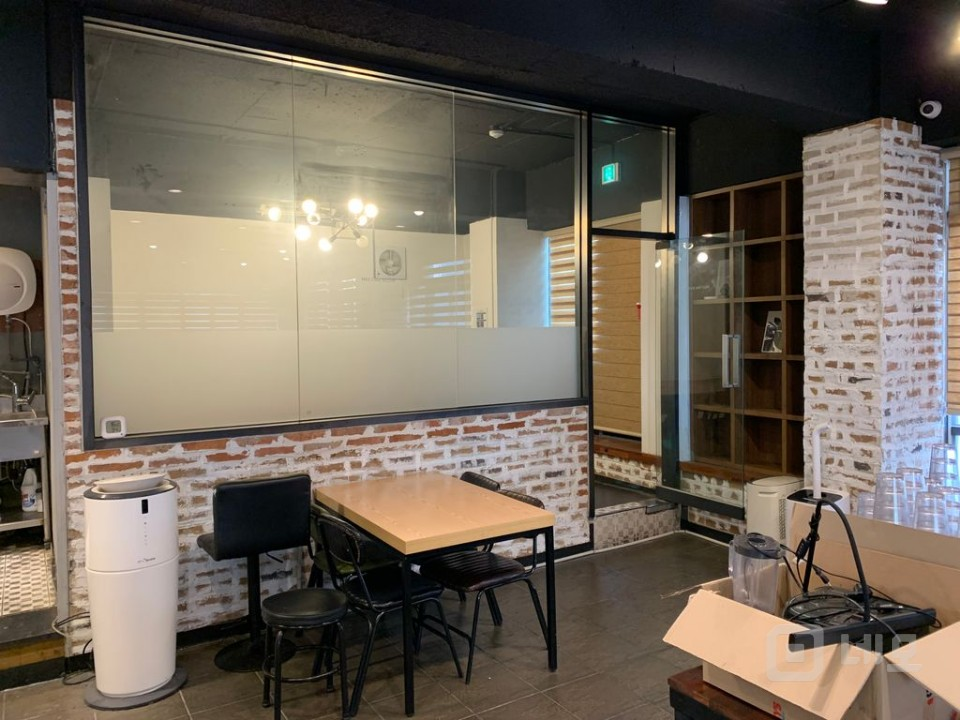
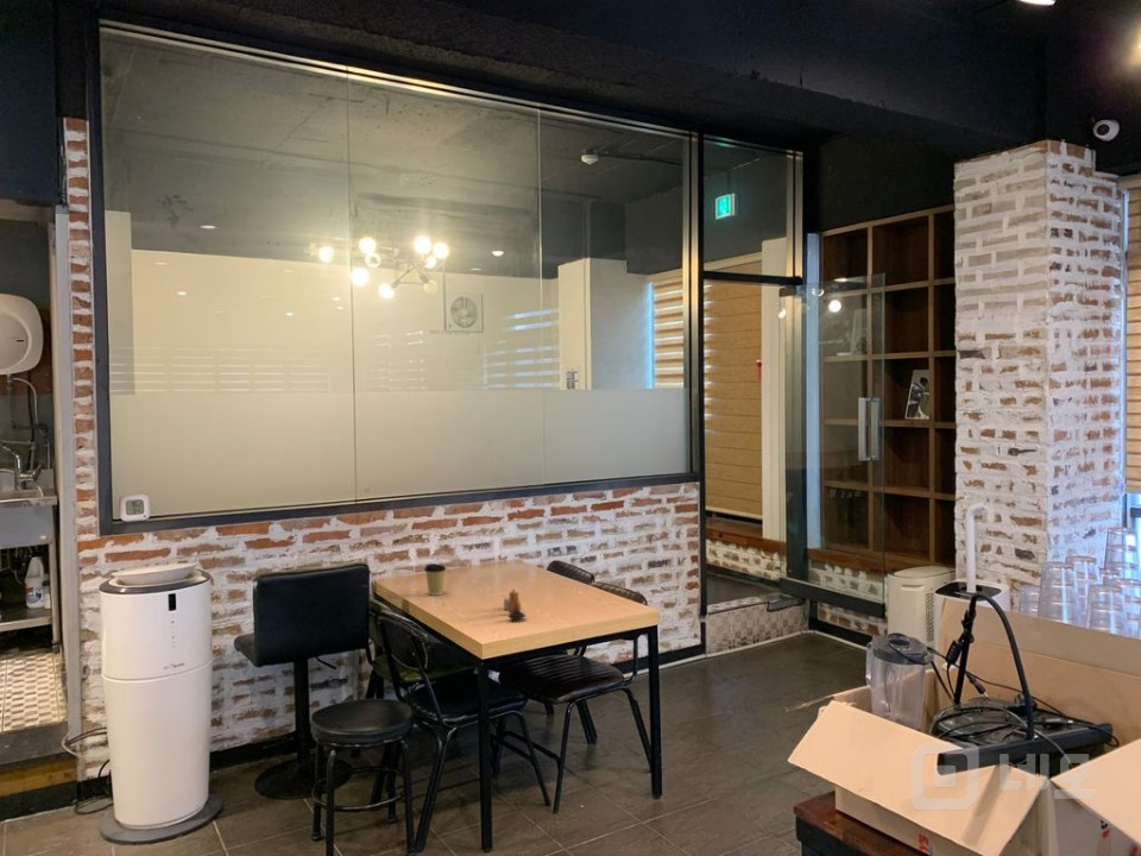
+ coffee cup [423,562,447,597]
+ teapot [503,587,527,621]
